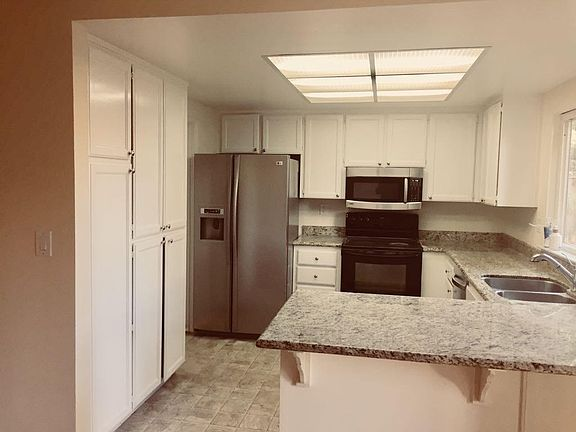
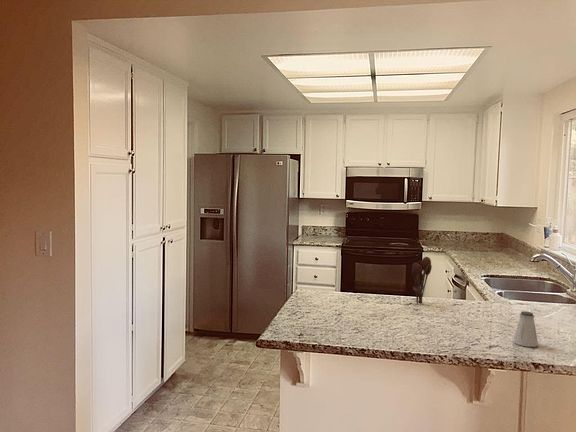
+ saltshaker [512,310,539,348]
+ utensil holder [411,256,433,305]
